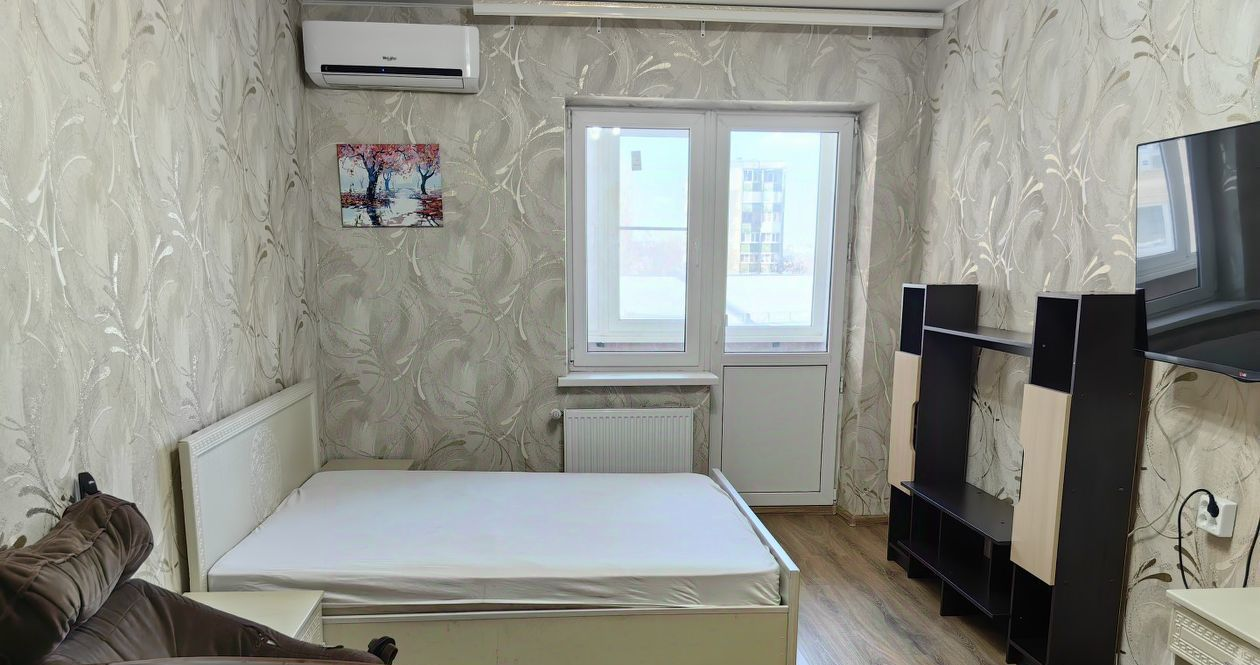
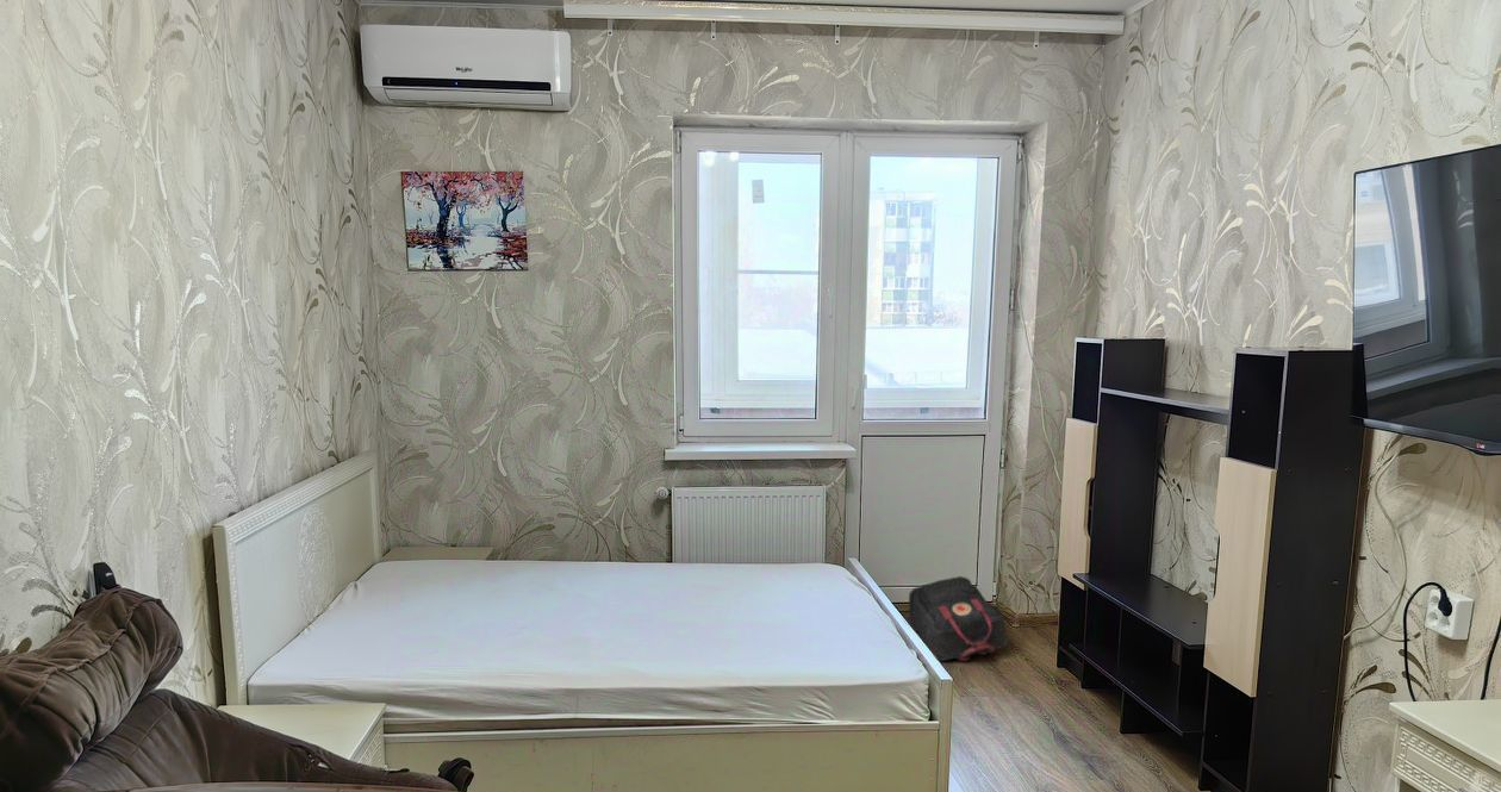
+ backpack [904,575,1010,662]
